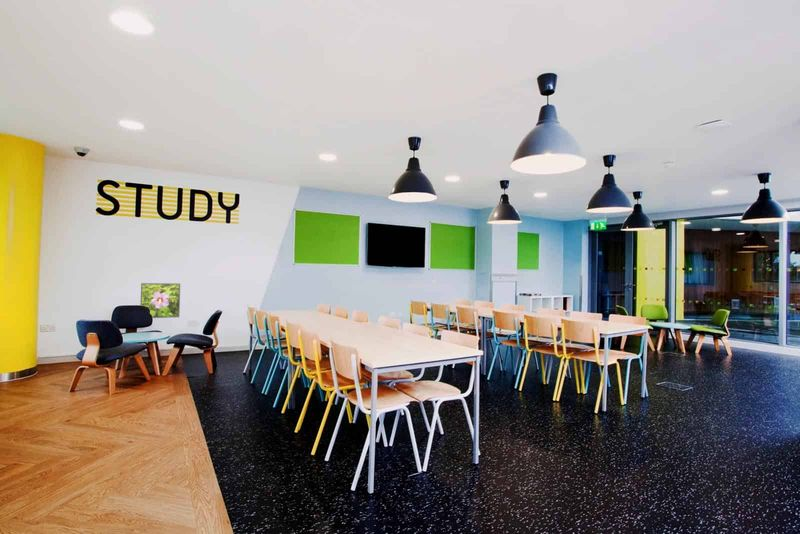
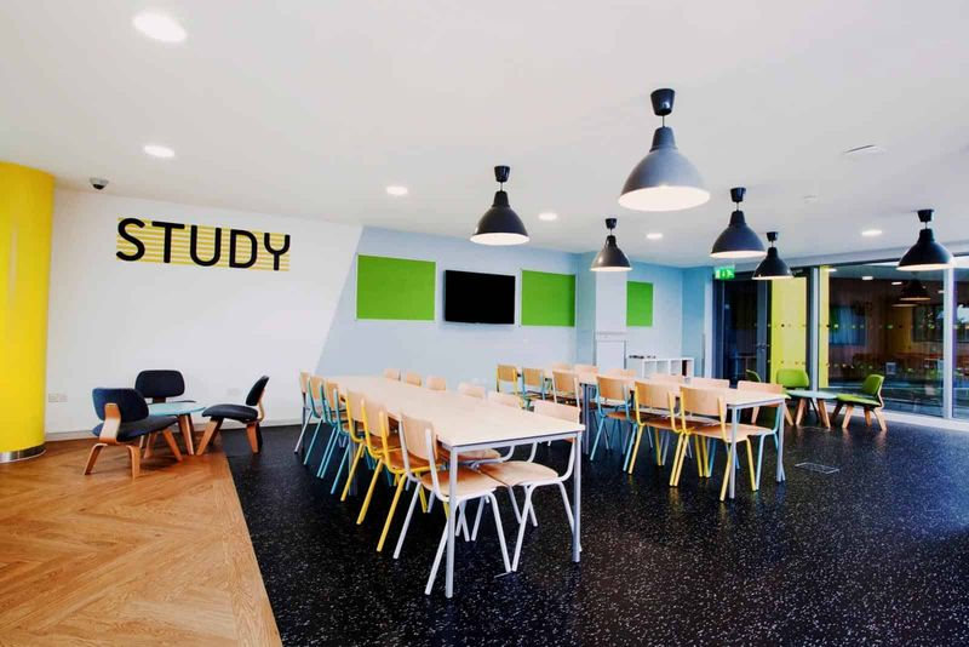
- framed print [140,282,181,319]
